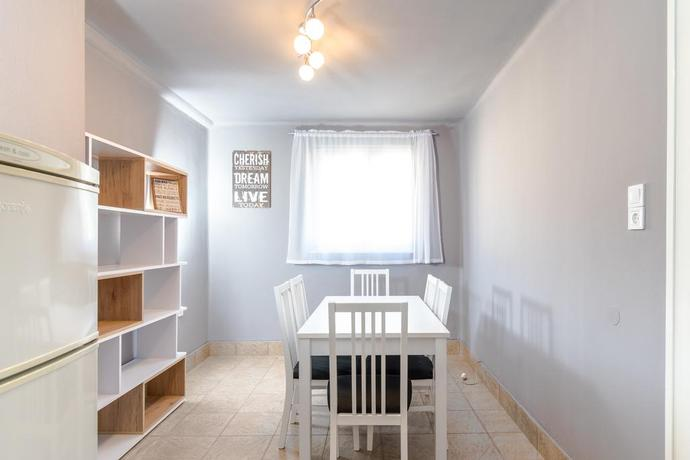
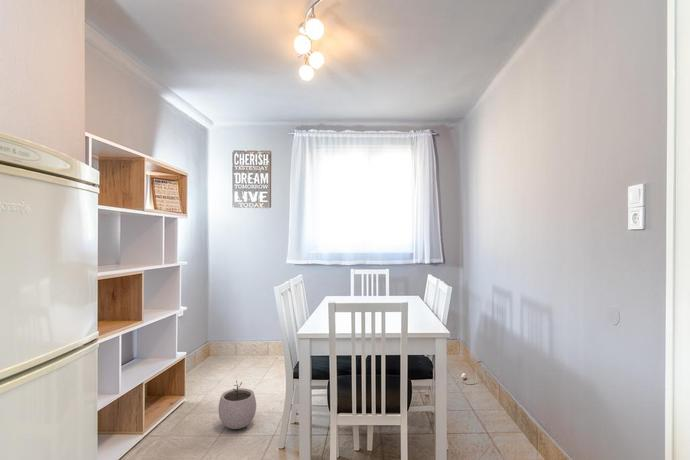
+ plant pot [217,379,257,430]
